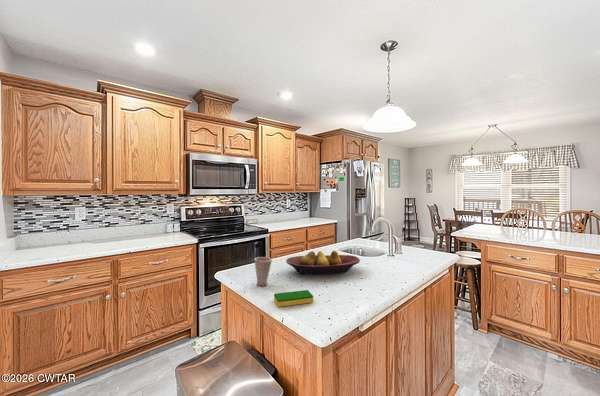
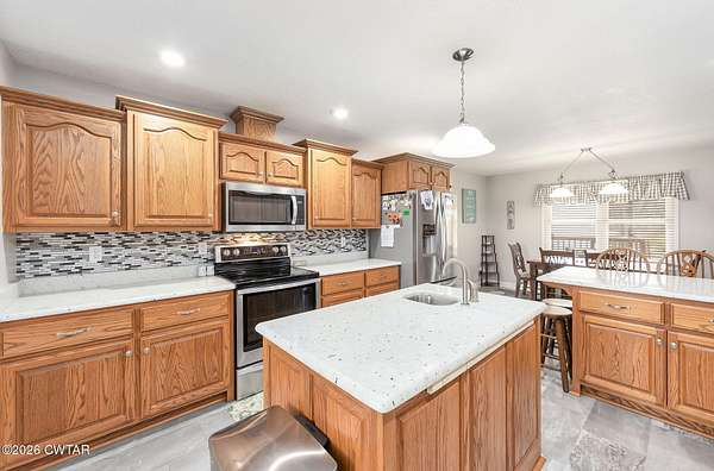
- dish sponge [273,289,314,308]
- cup [253,256,273,287]
- fruit bowl [285,250,361,276]
